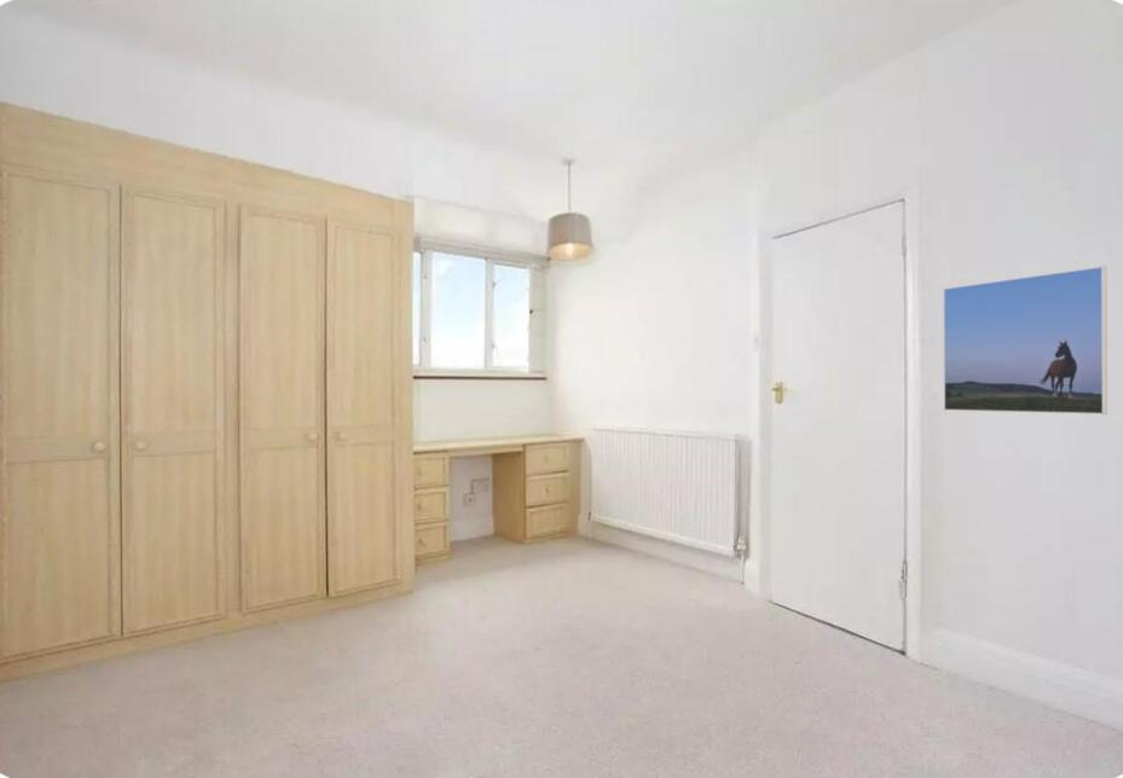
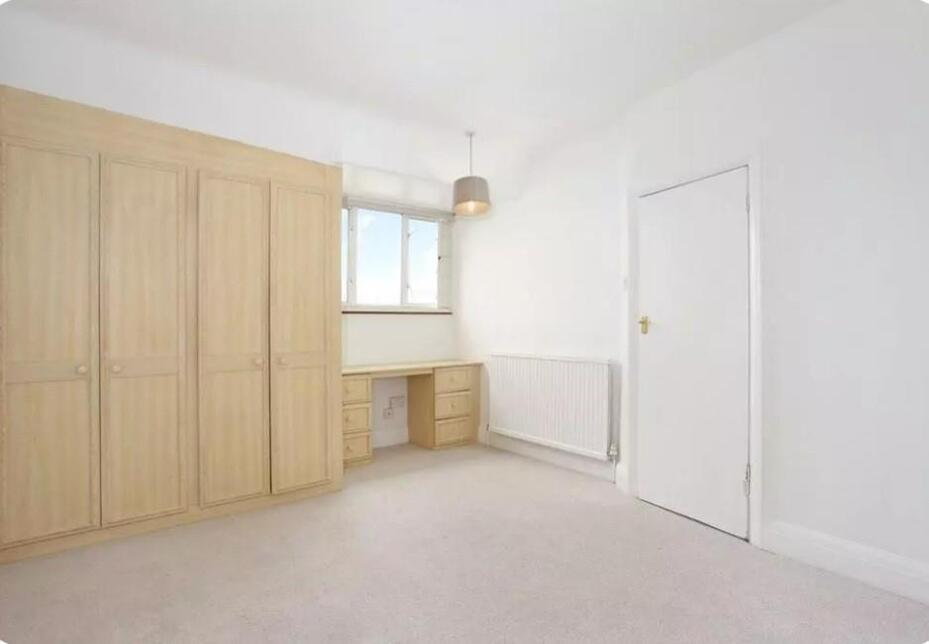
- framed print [942,265,1108,416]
